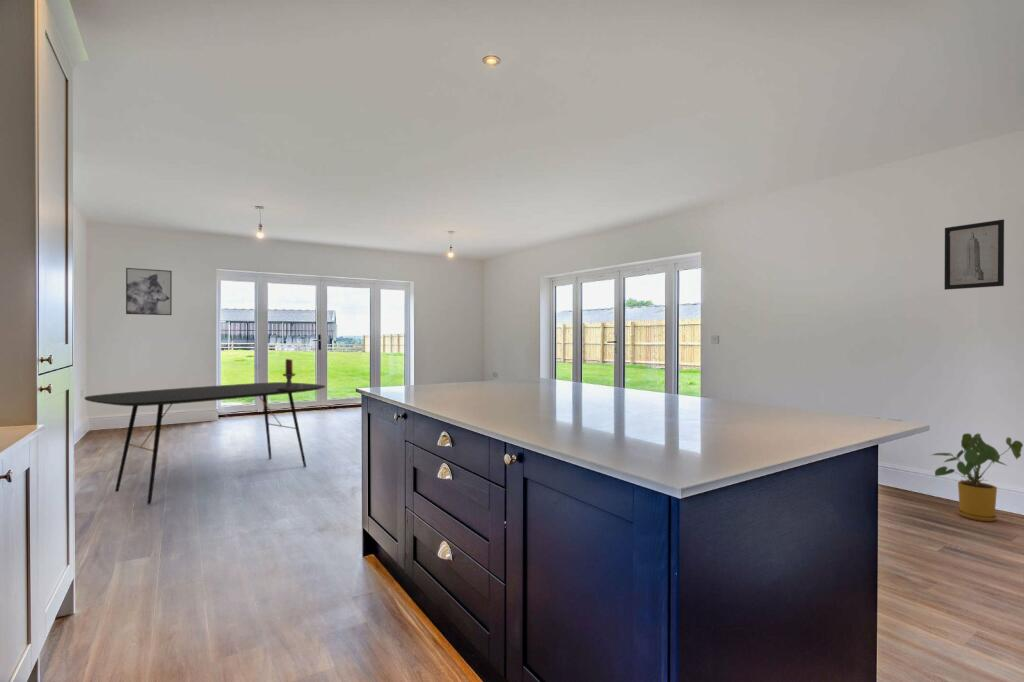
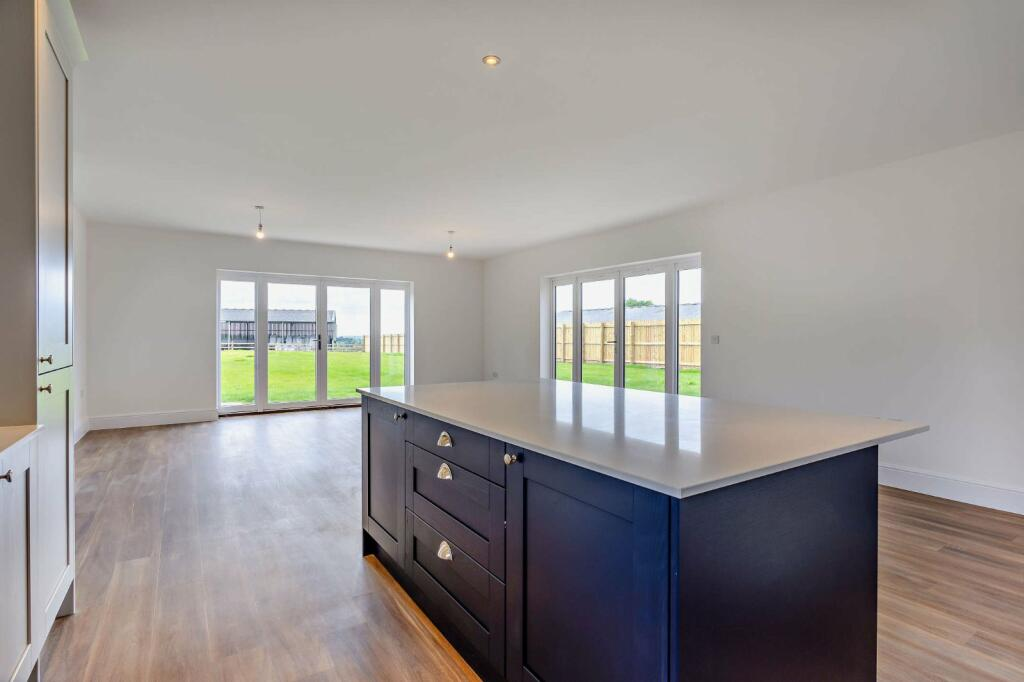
- house plant [931,432,1024,522]
- wall art [944,218,1005,291]
- candle holder [277,358,302,391]
- wall art [125,267,173,316]
- dining table [84,381,326,505]
